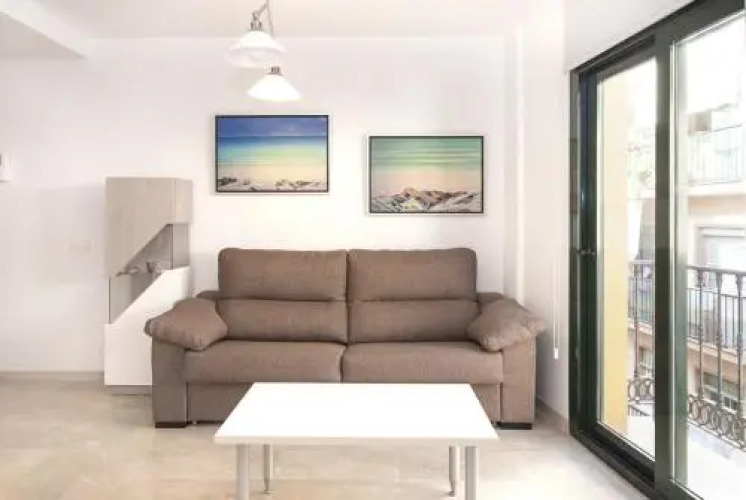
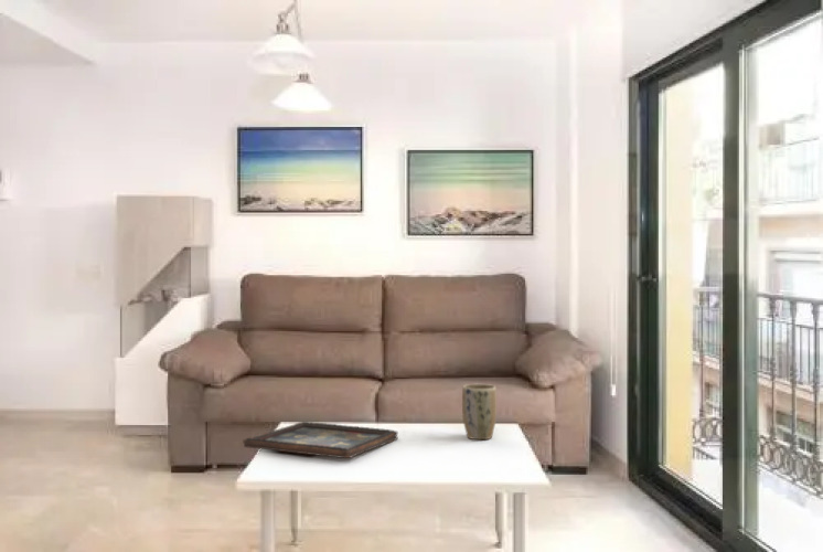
+ decorative tray [242,421,398,459]
+ plant pot [461,383,498,440]
